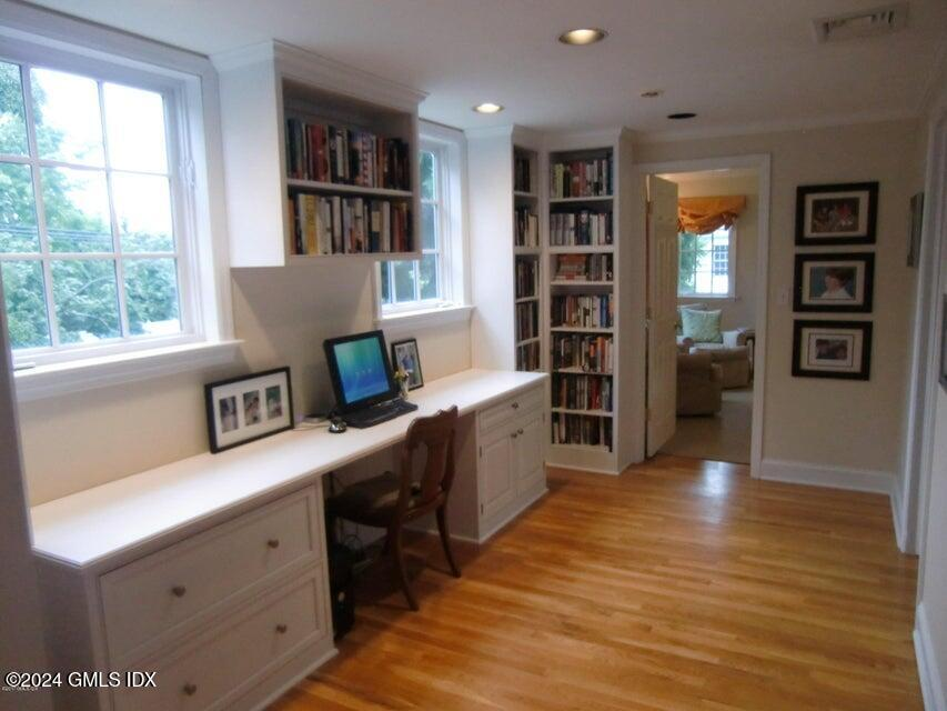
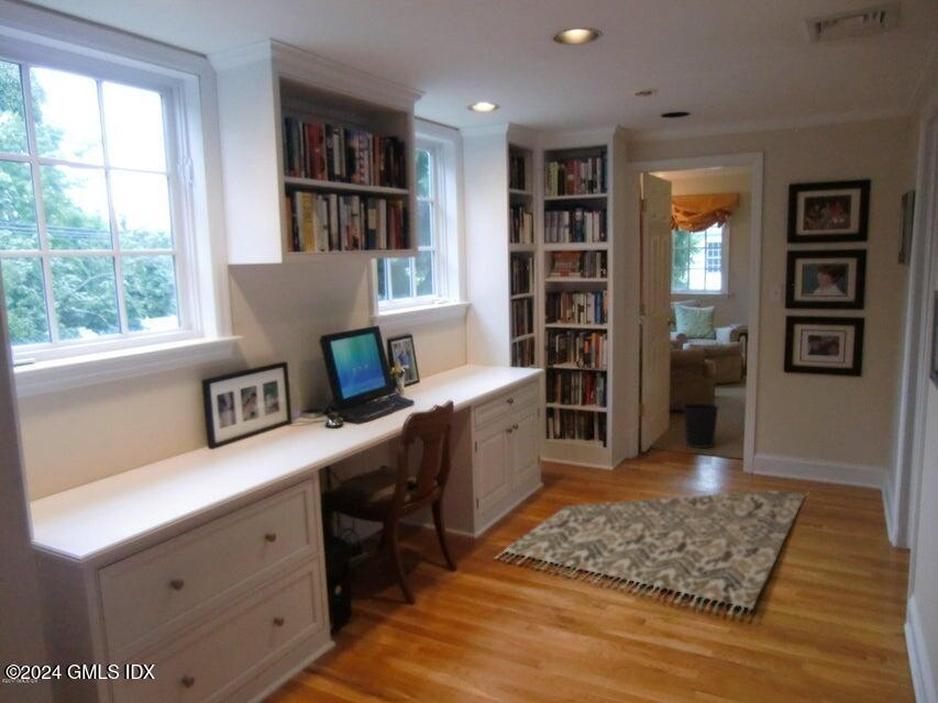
+ wastebasket [682,402,719,449]
+ rug [493,489,812,620]
